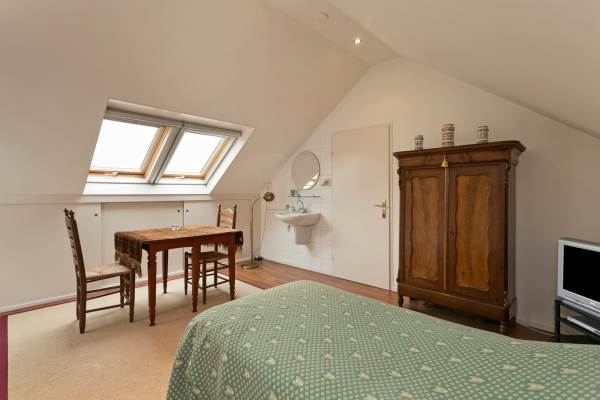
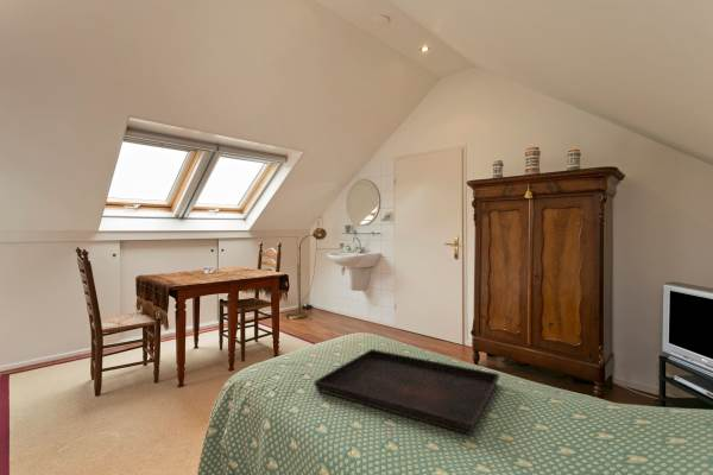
+ serving tray [314,348,500,436]
